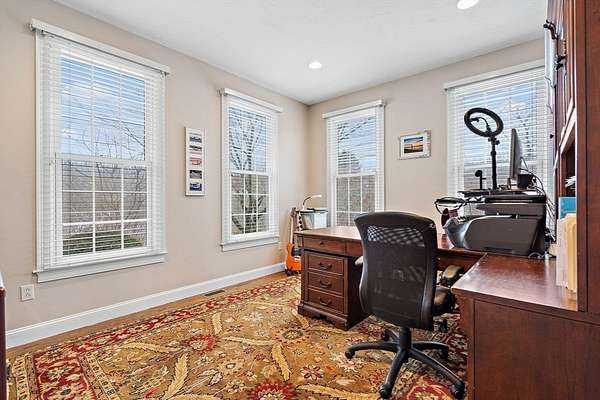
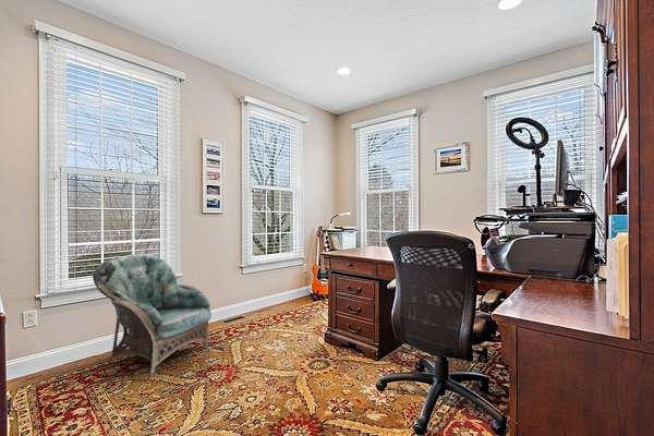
+ armchair [92,254,213,378]
